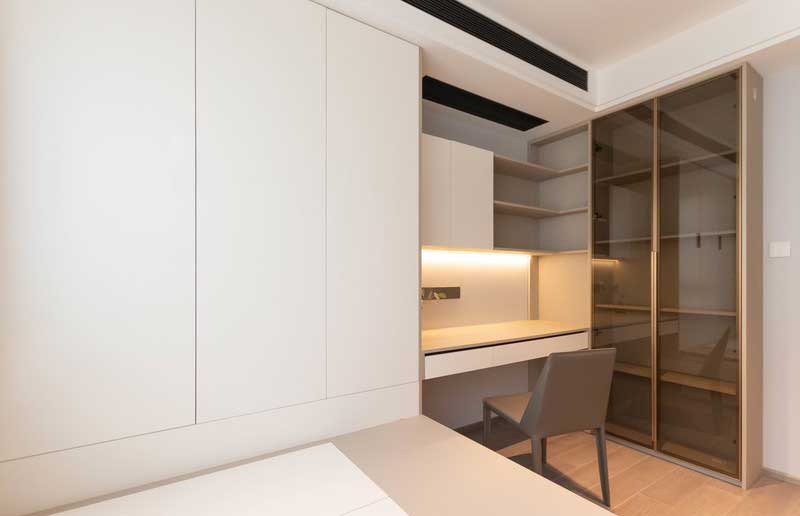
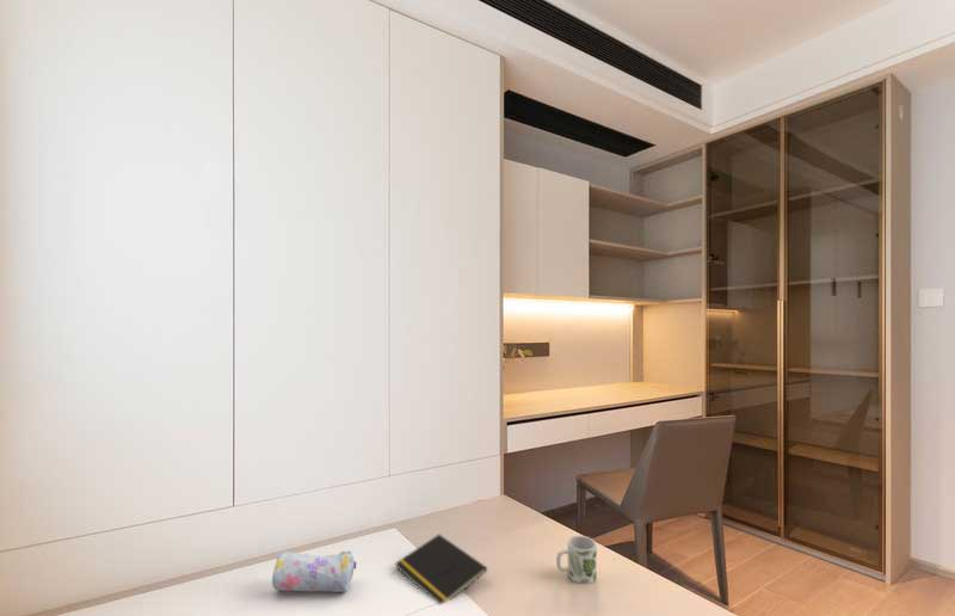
+ notepad [394,534,488,605]
+ pencil case [271,550,357,593]
+ mug [555,535,598,585]
